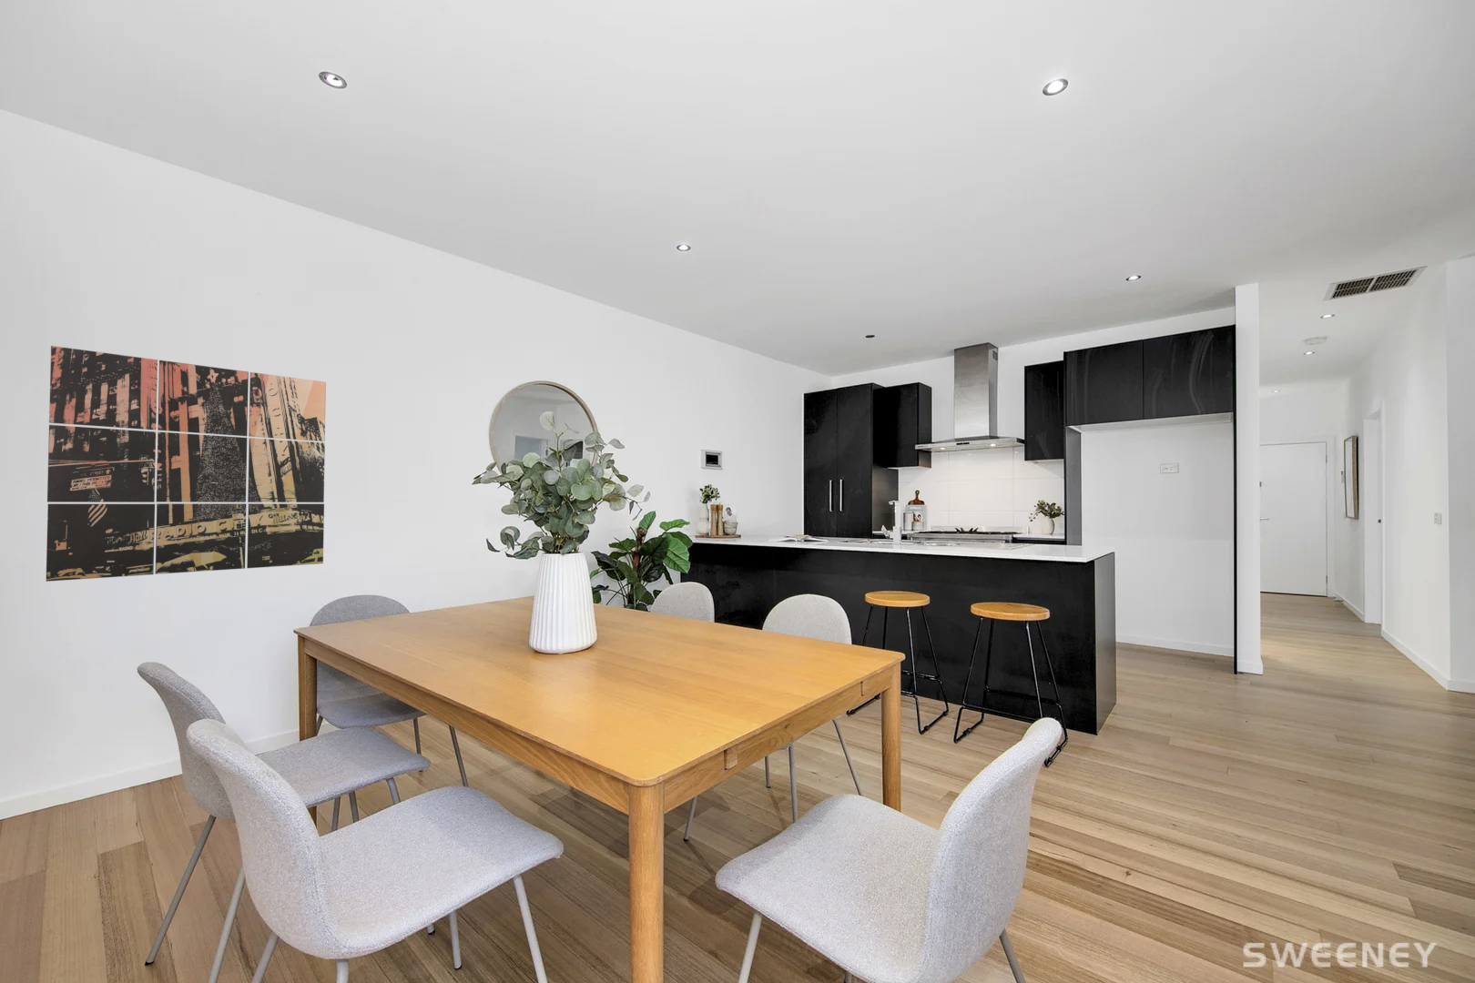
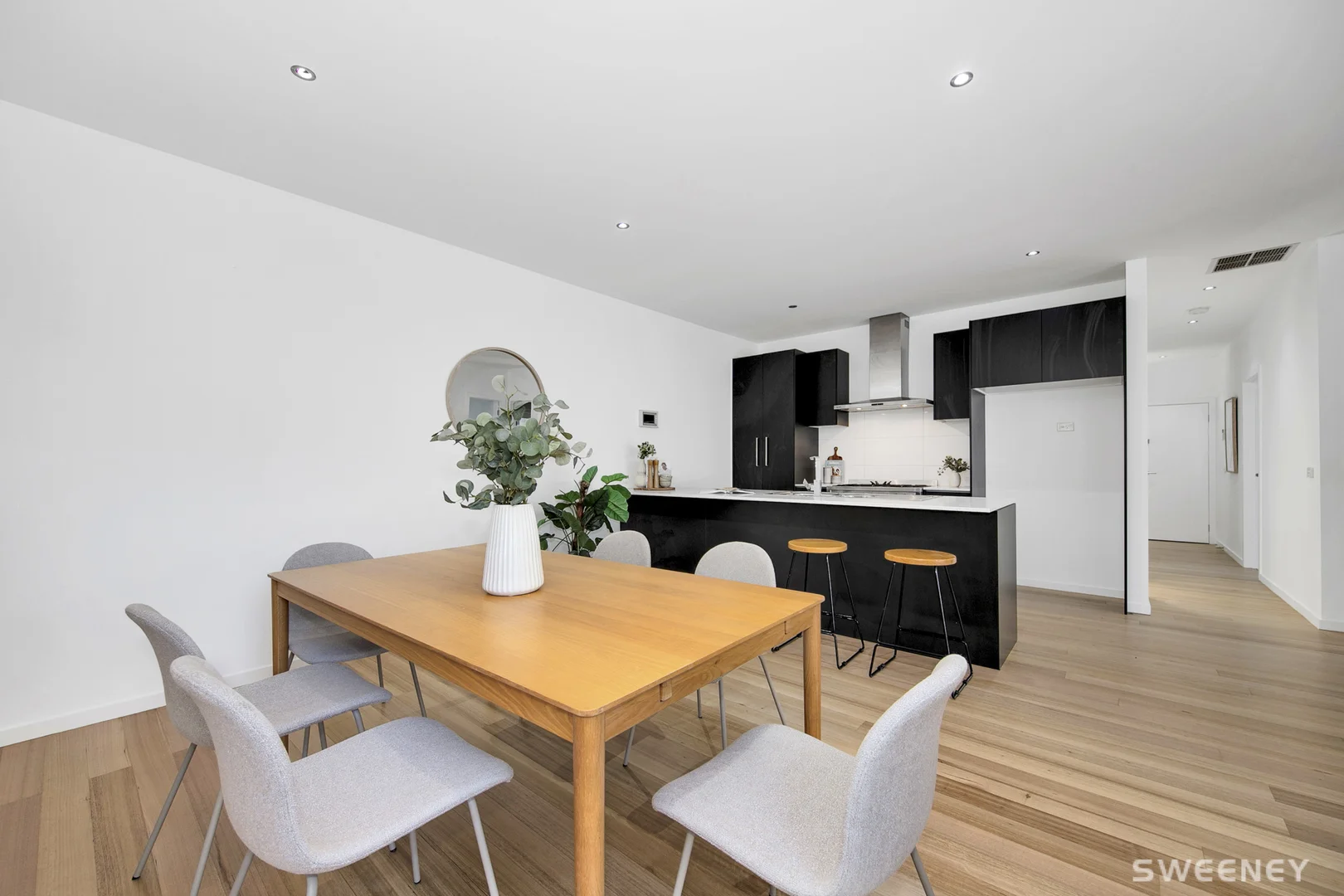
- wall art [45,344,327,583]
